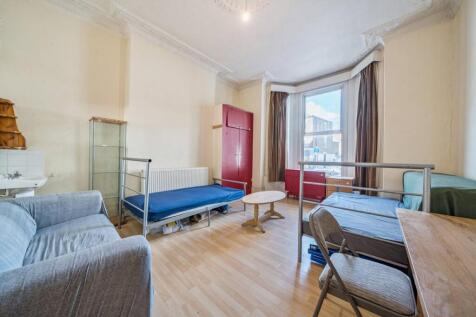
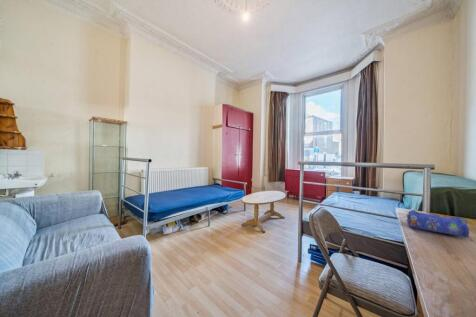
+ pencil case [405,209,471,239]
